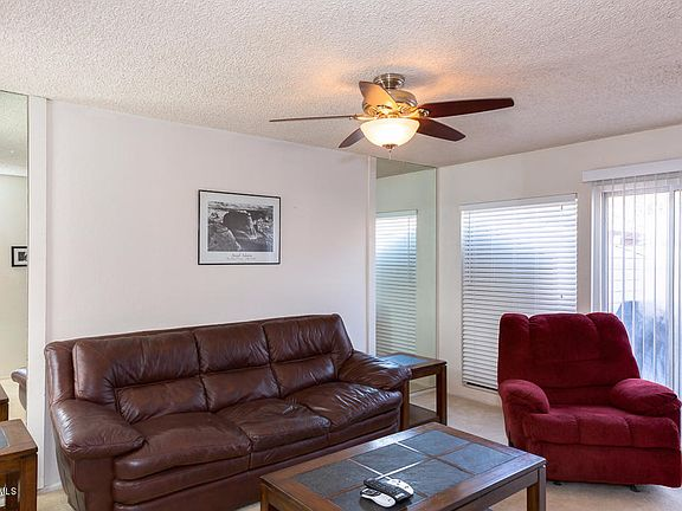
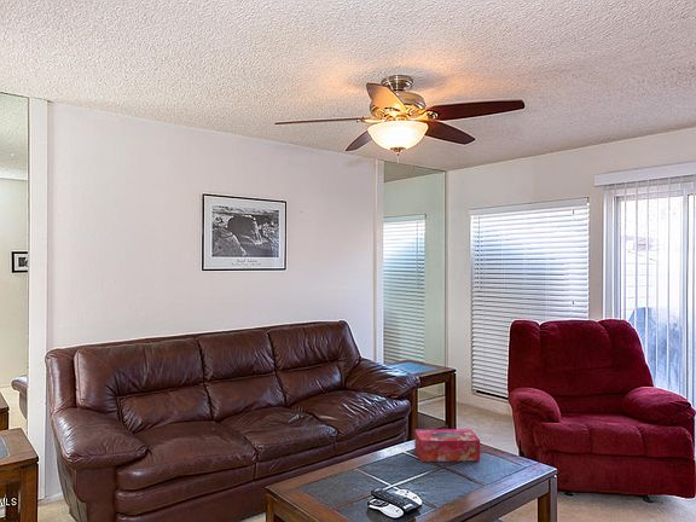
+ tissue box [413,428,481,463]
